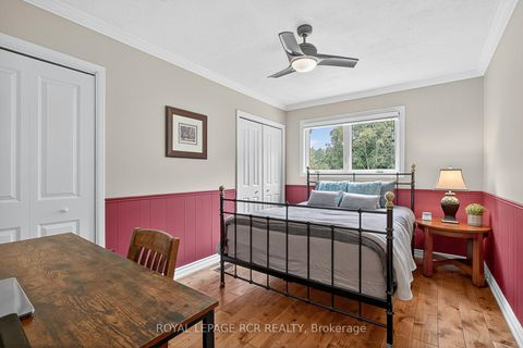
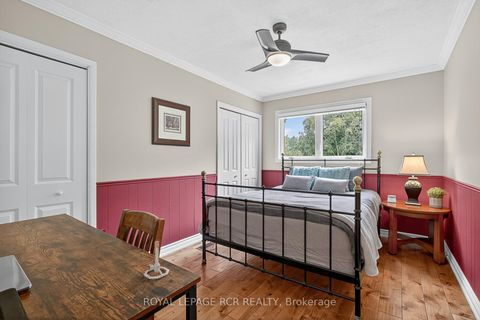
+ lamp base [130,240,170,280]
